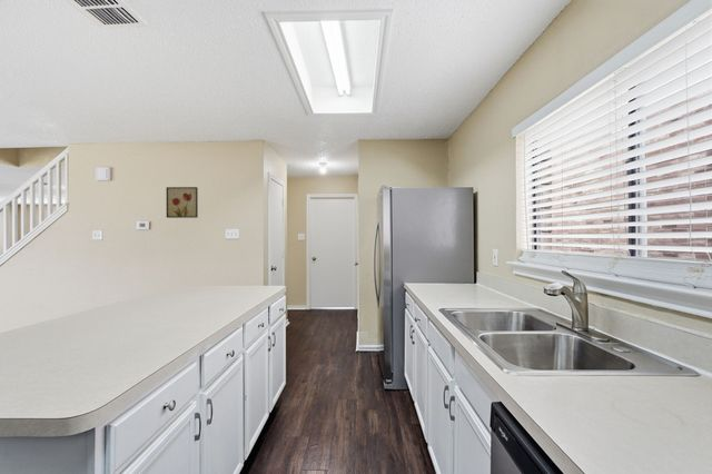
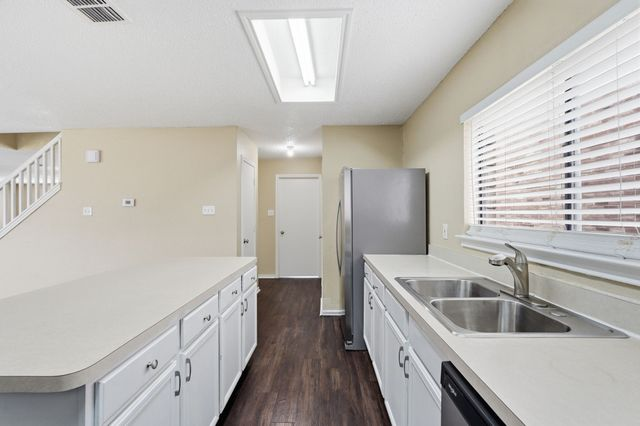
- wall art [166,186,199,219]
